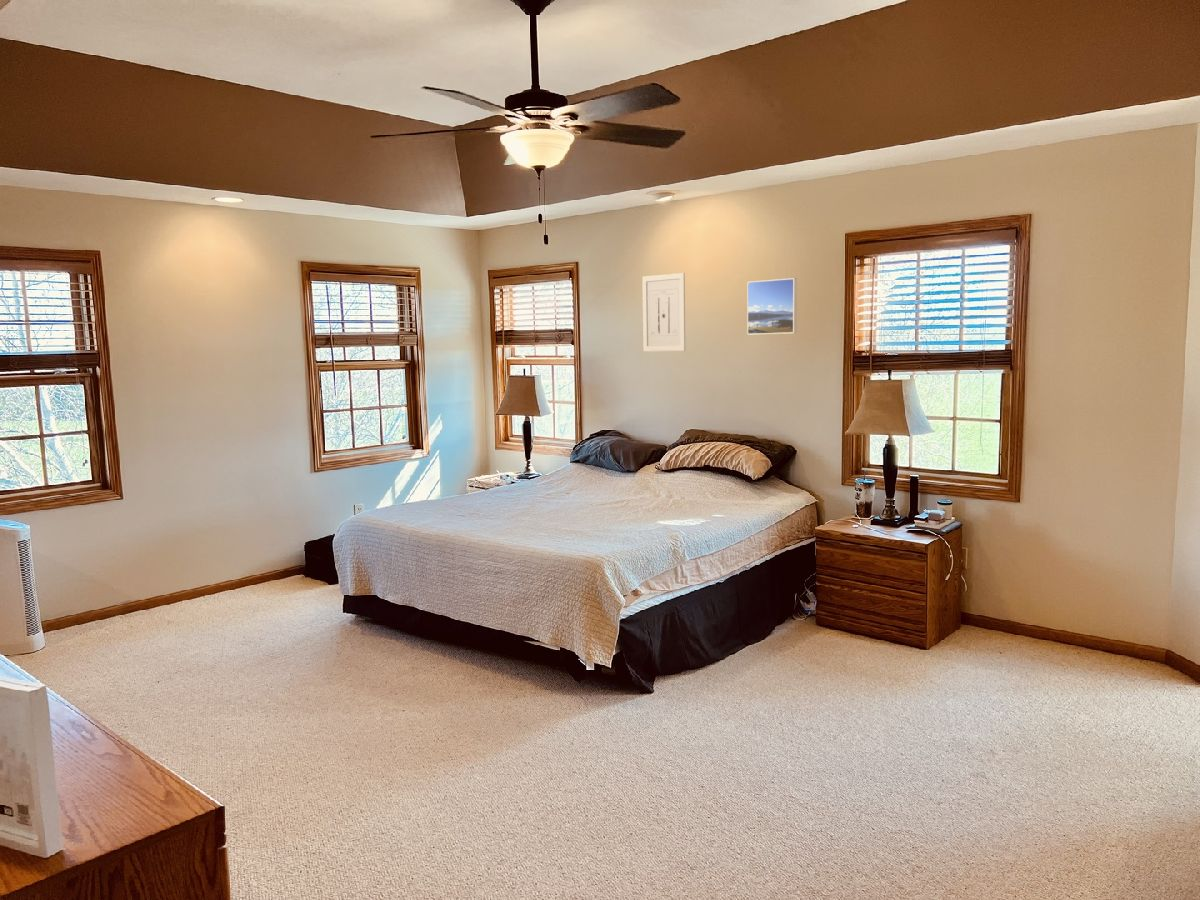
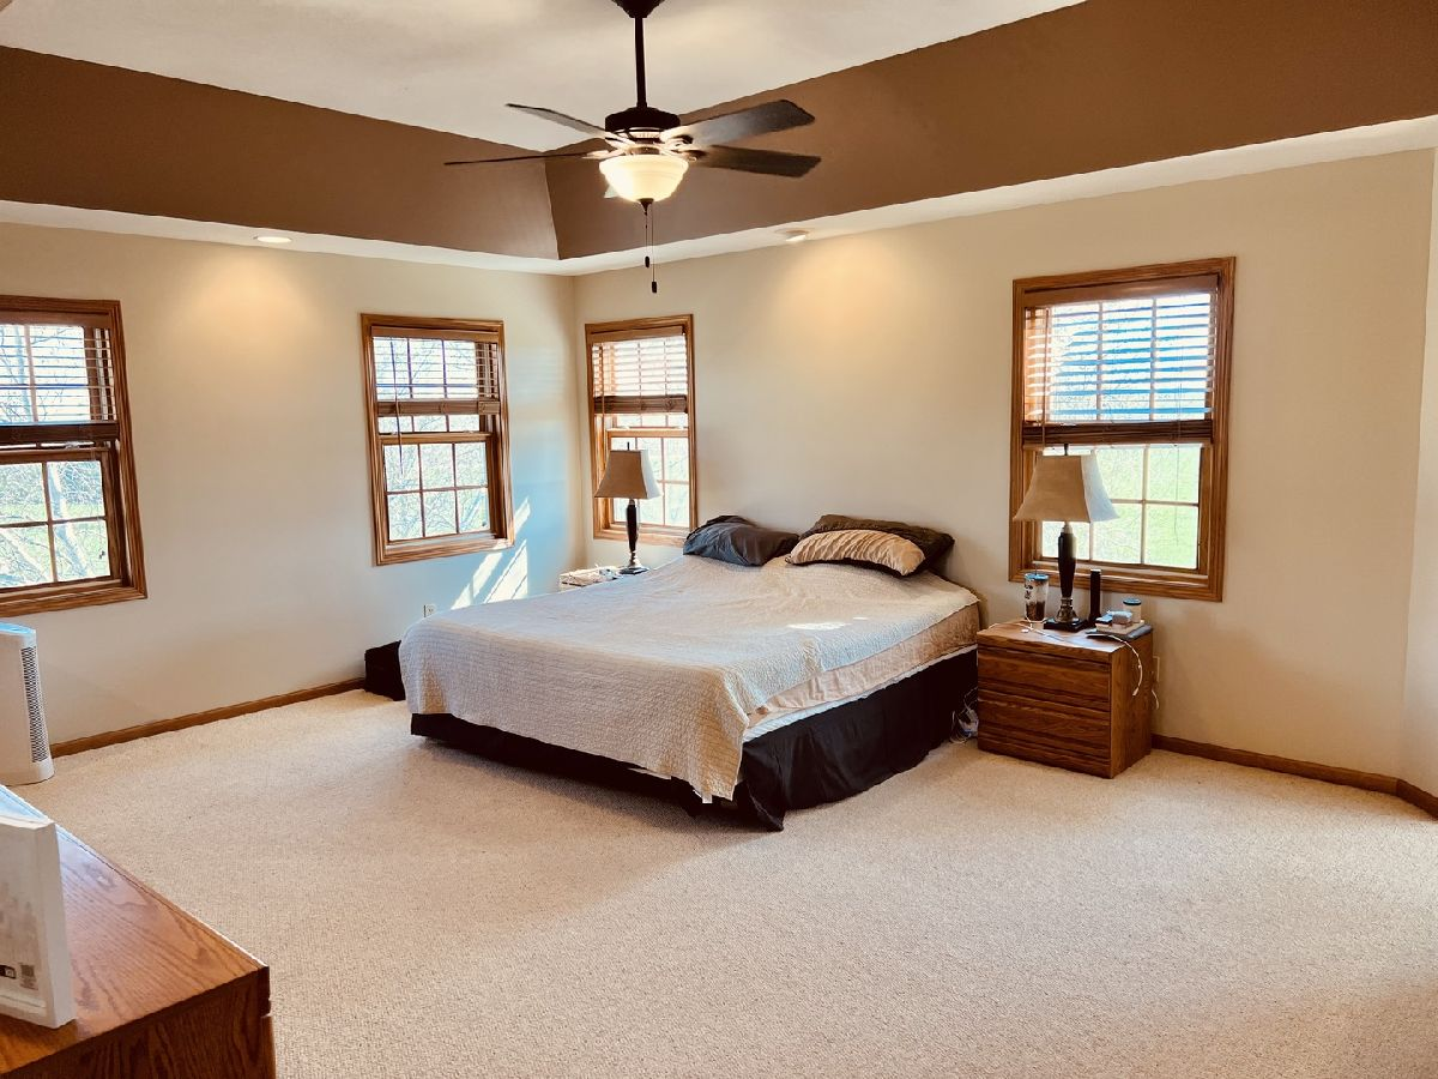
- wall art [641,272,686,353]
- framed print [746,277,798,335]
